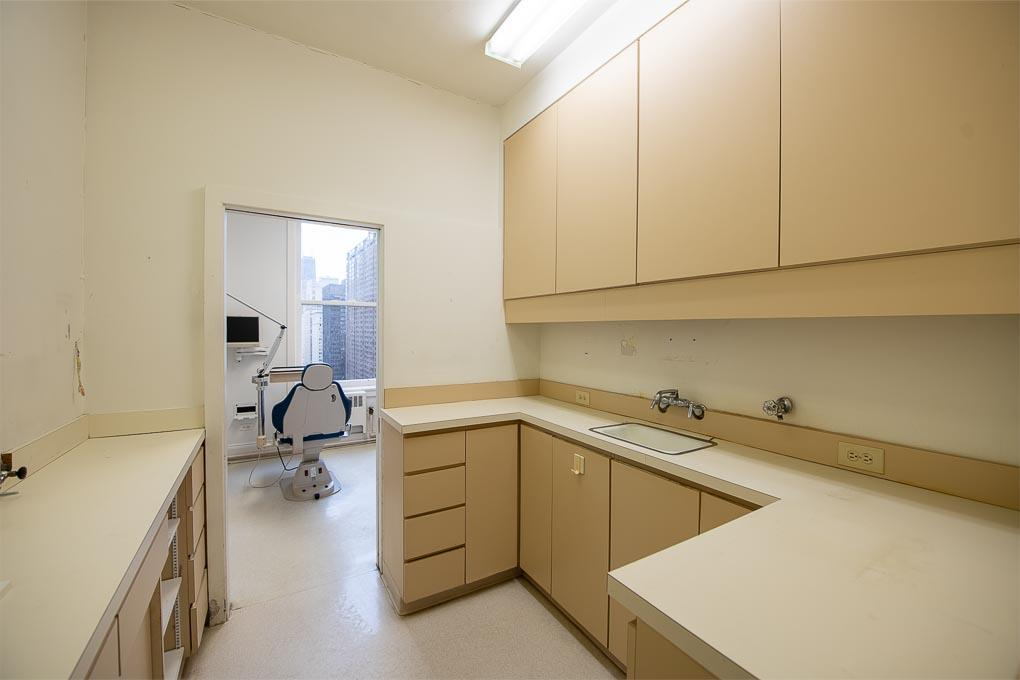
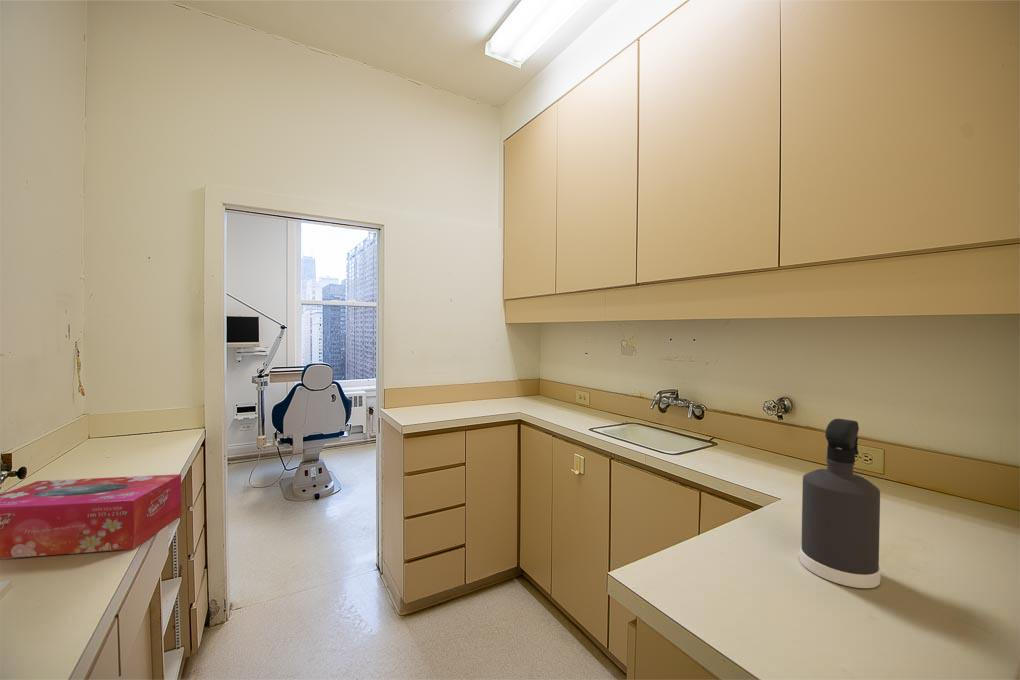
+ spray bottle [799,418,881,589]
+ tissue box [0,473,182,560]
